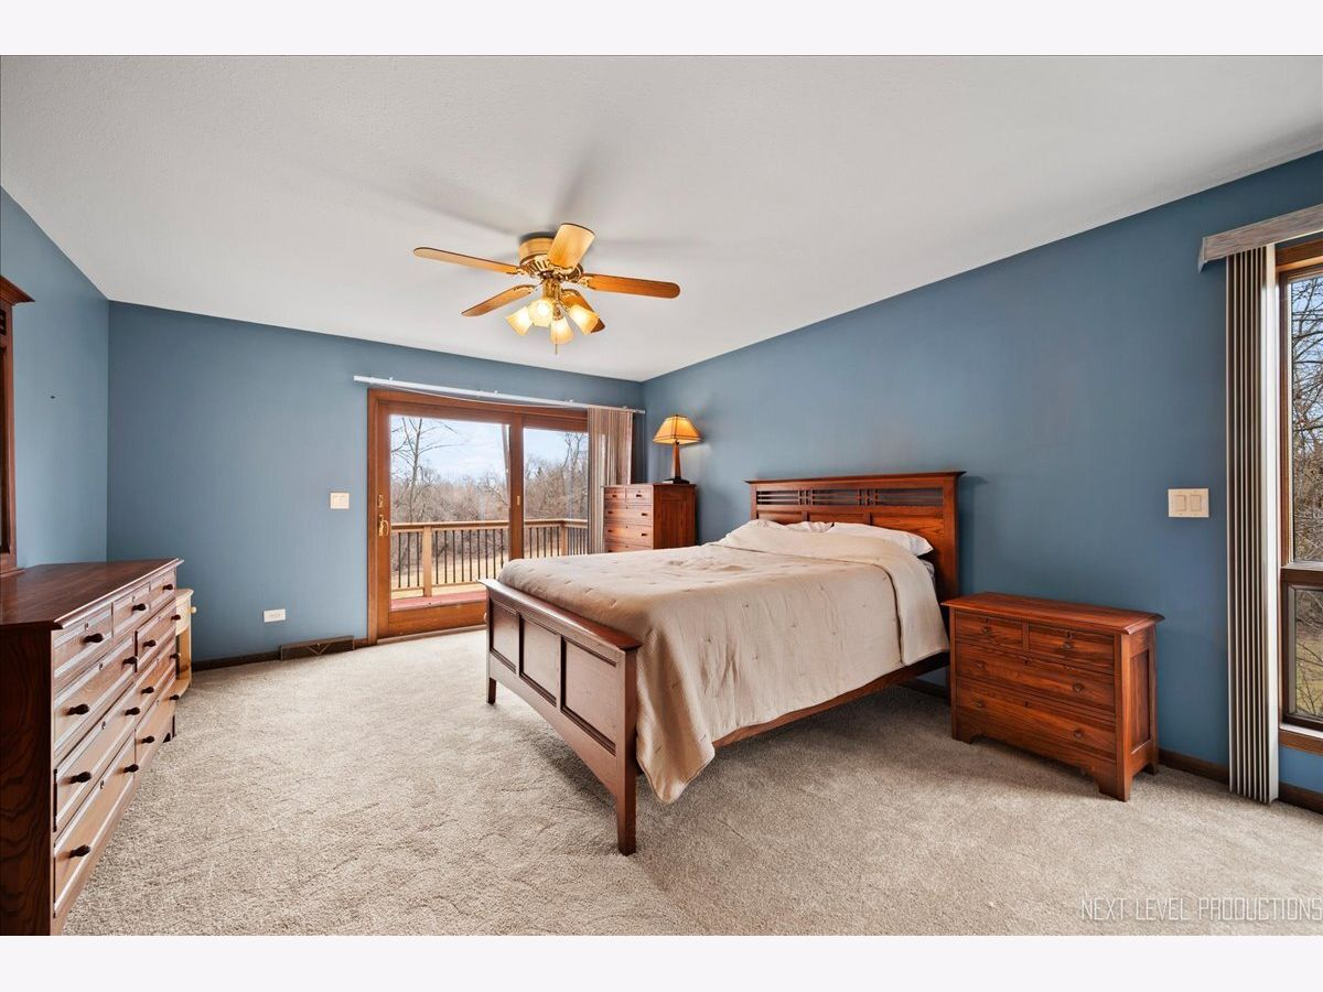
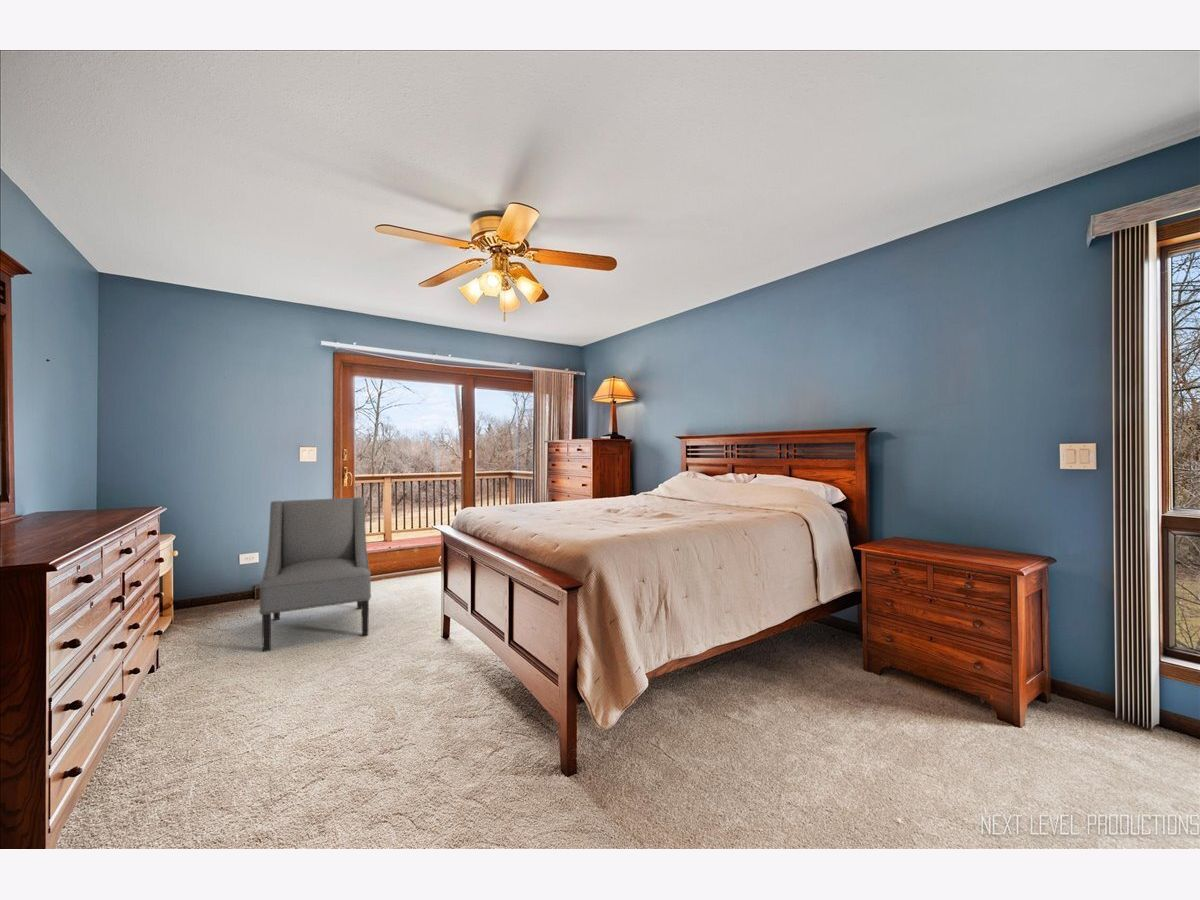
+ chair [258,496,372,653]
